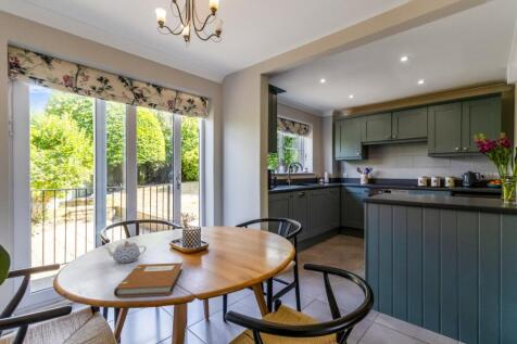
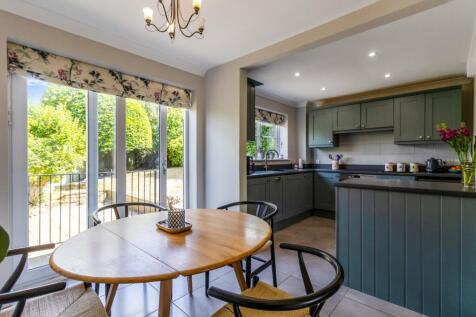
- teapot [102,240,148,264]
- notebook [113,262,184,298]
